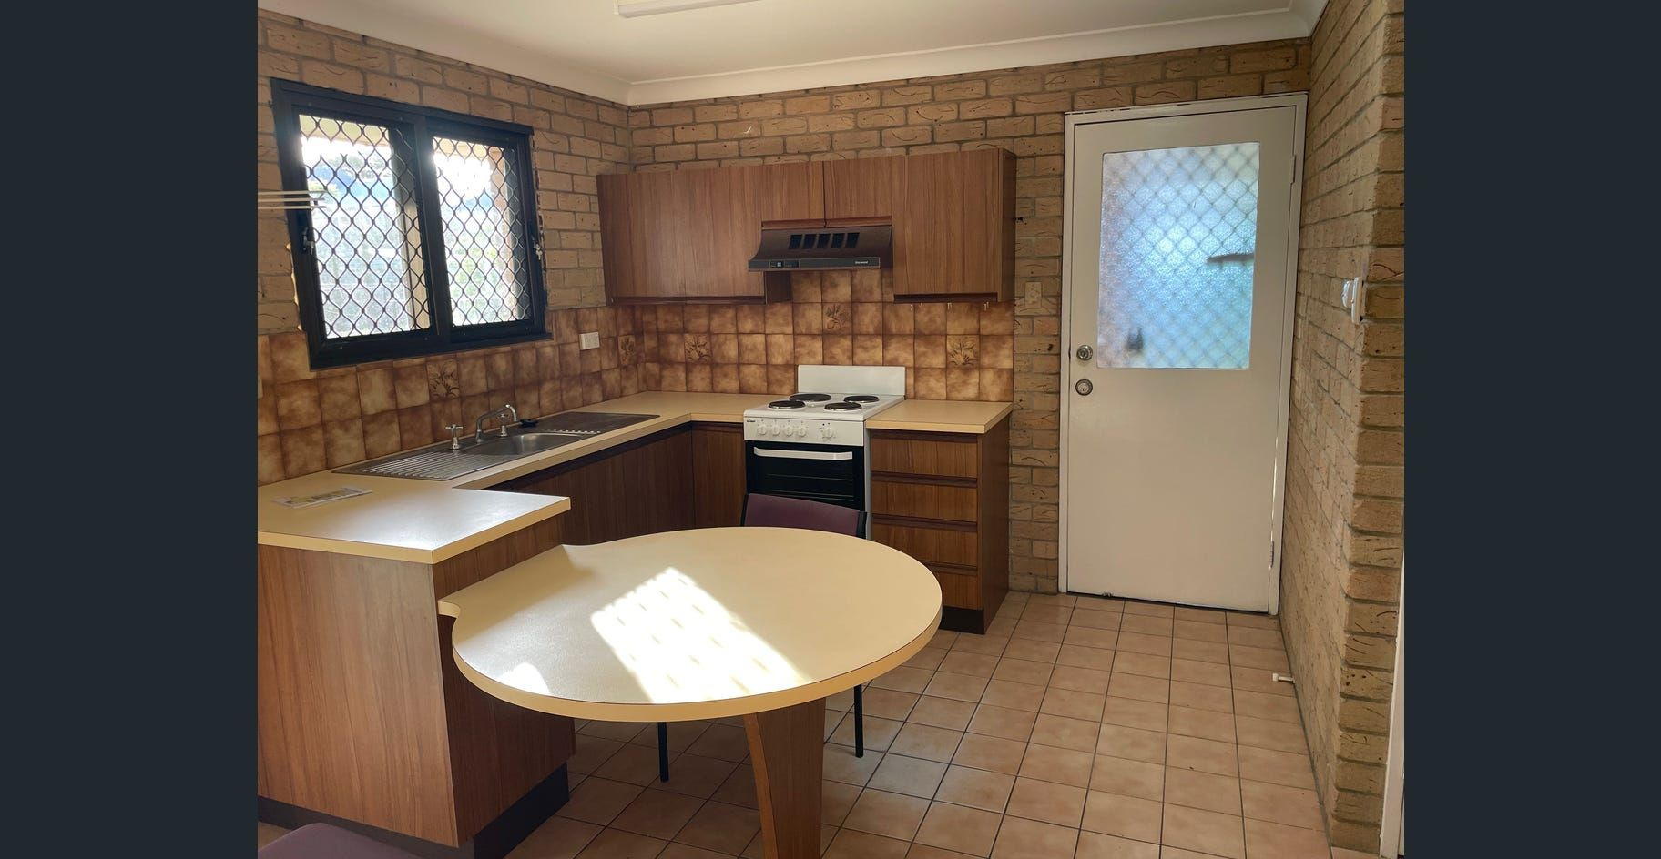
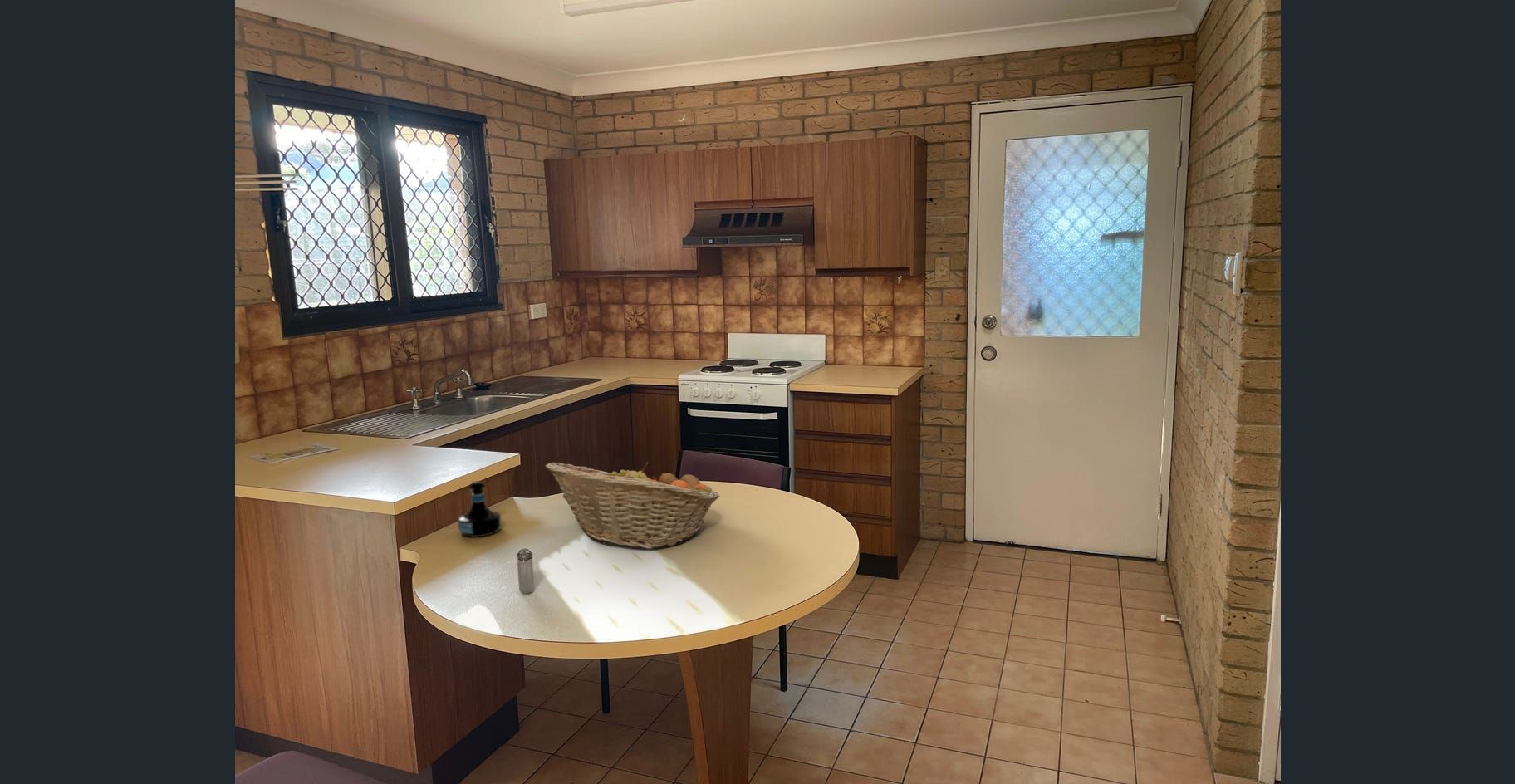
+ tequila bottle [457,480,503,537]
+ fruit basket [545,461,721,550]
+ shaker [516,547,535,595]
